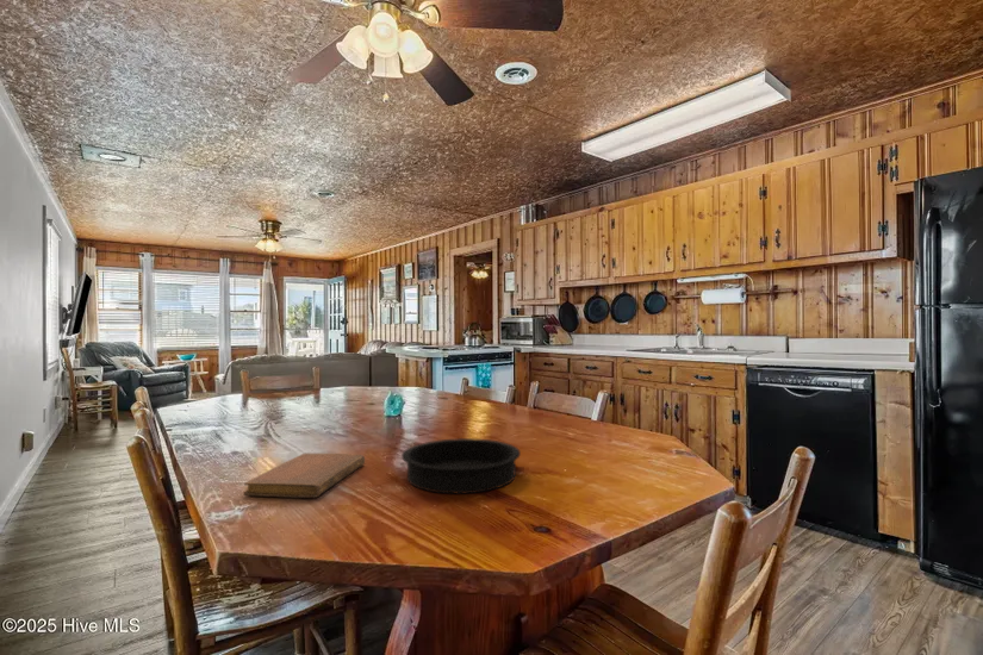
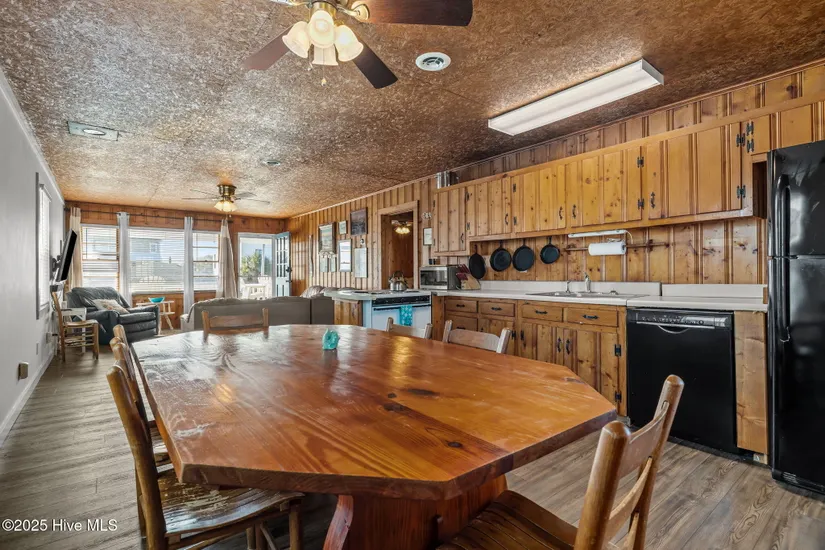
- notebook [243,451,366,499]
- baking pan [400,437,522,494]
